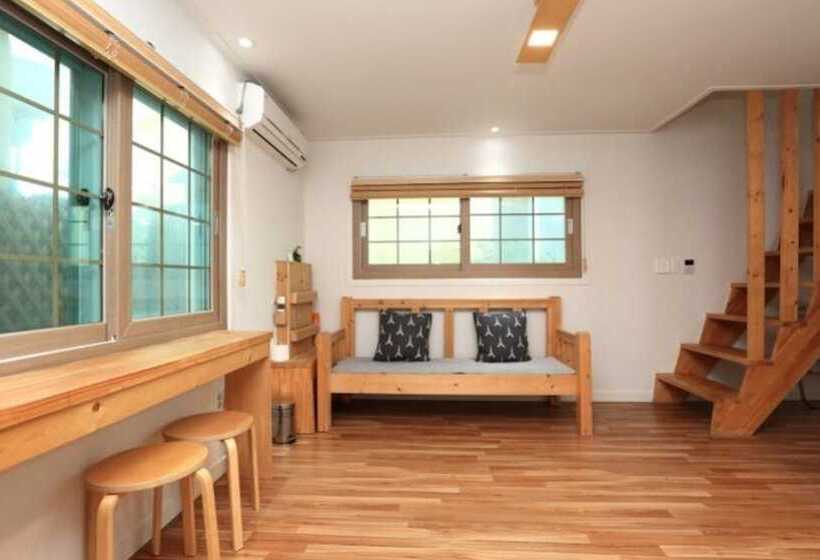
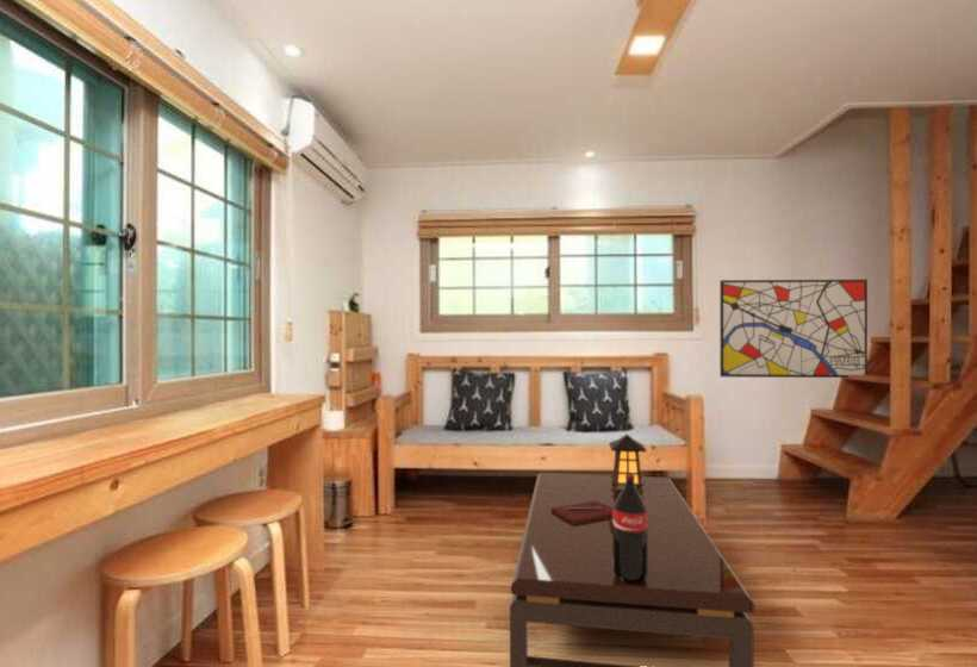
+ coffee table [509,432,755,667]
+ wall art [718,279,869,379]
